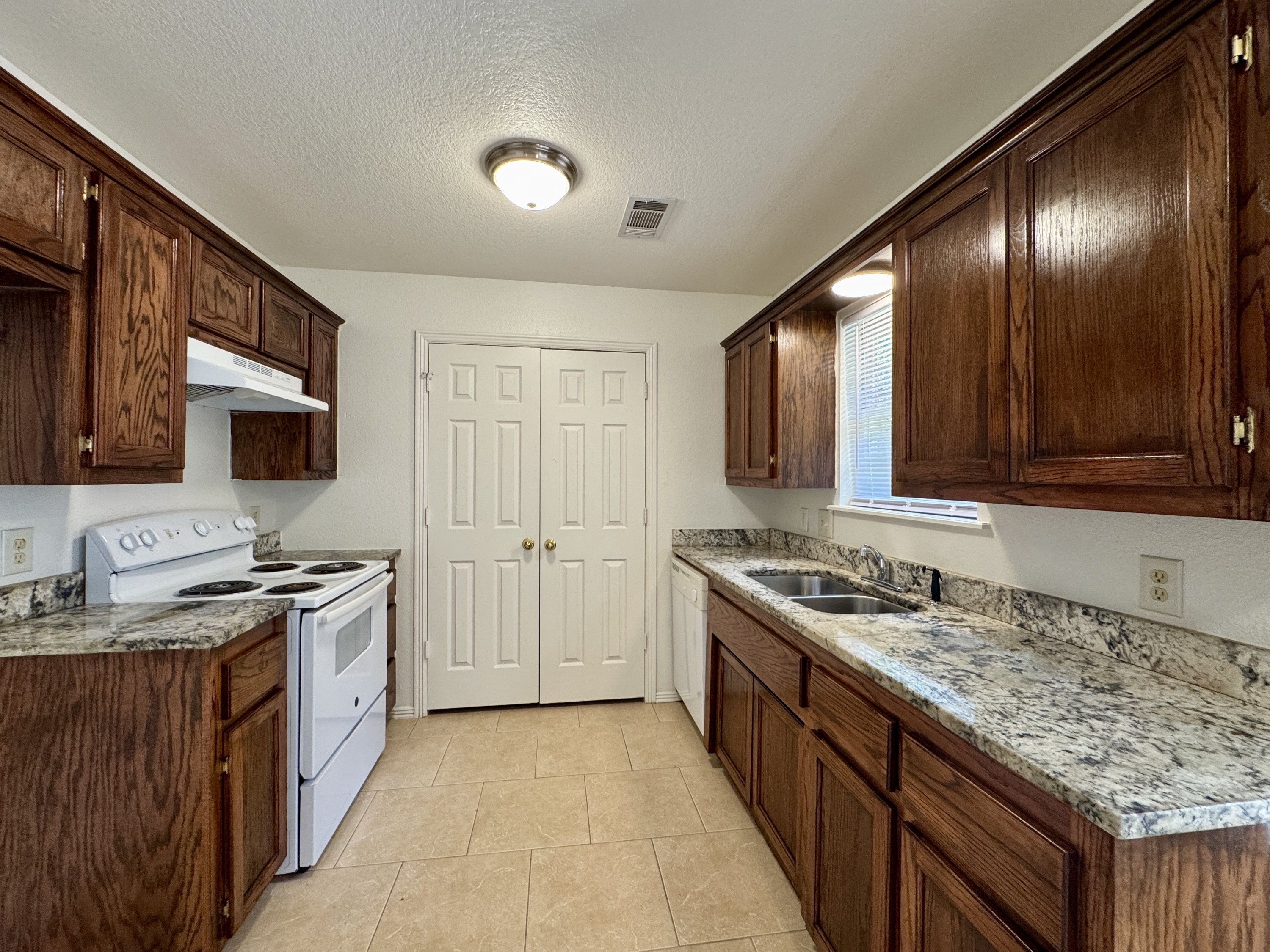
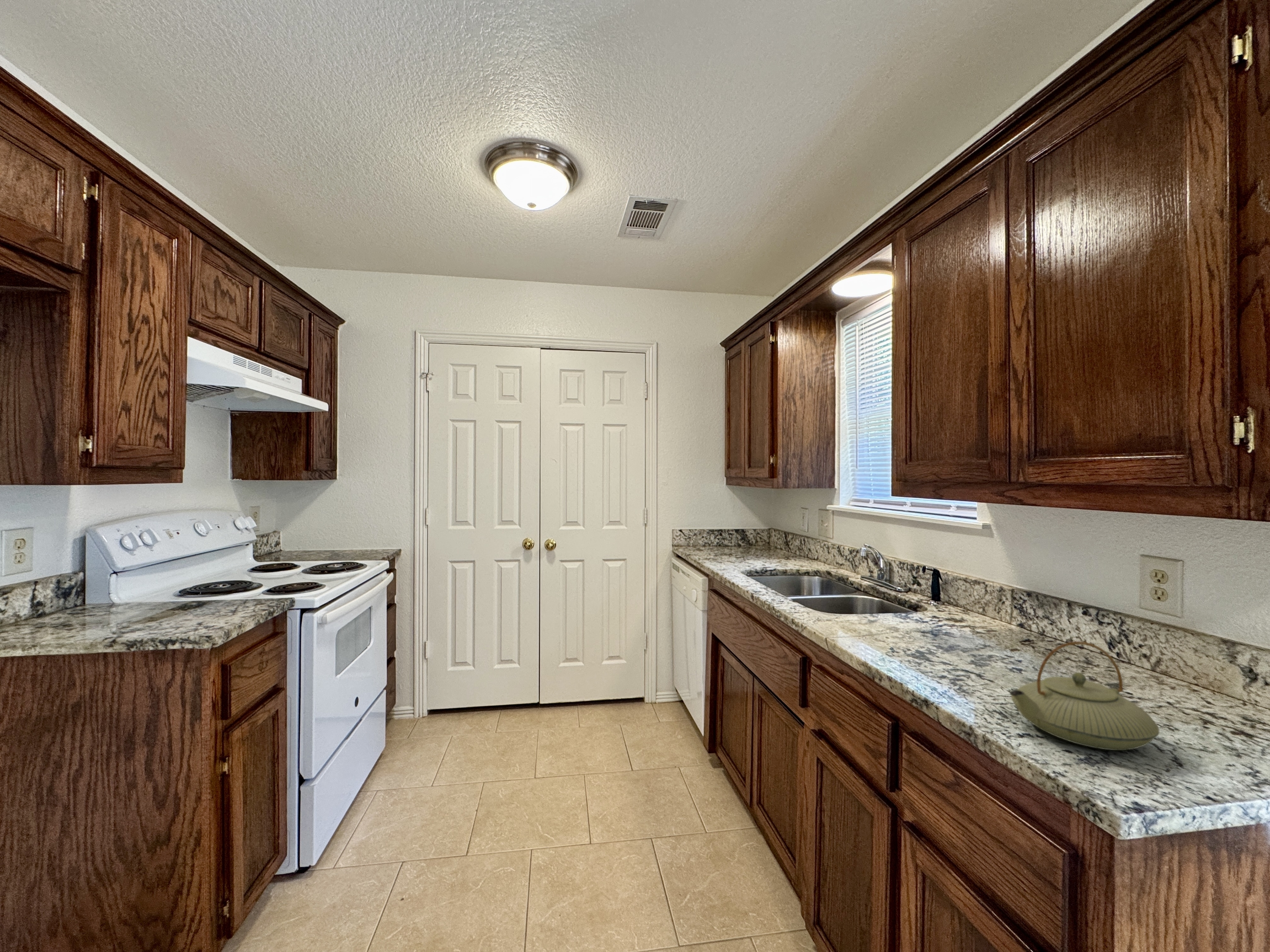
+ teapot [1009,641,1160,751]
